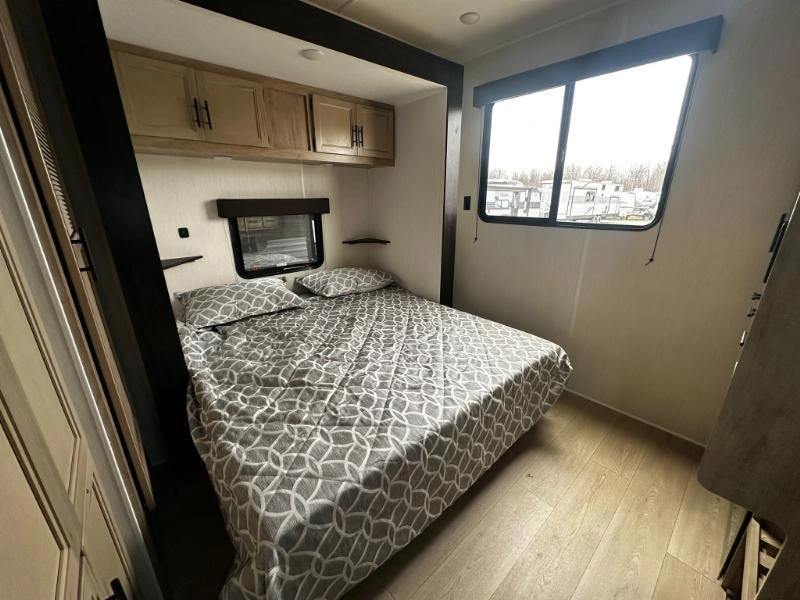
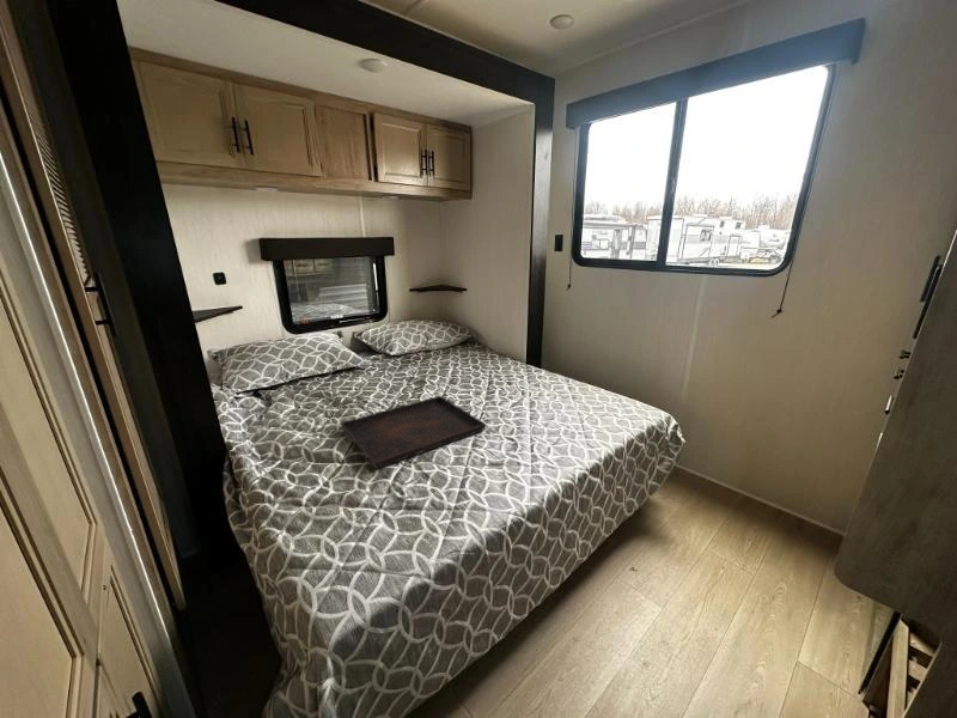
+ serving tray [340,395,487,470]
